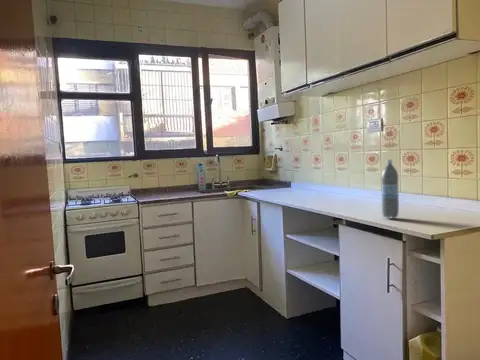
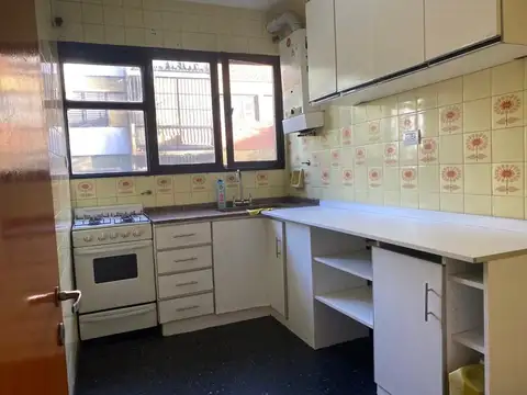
- water bottle [380,159,400,219]
